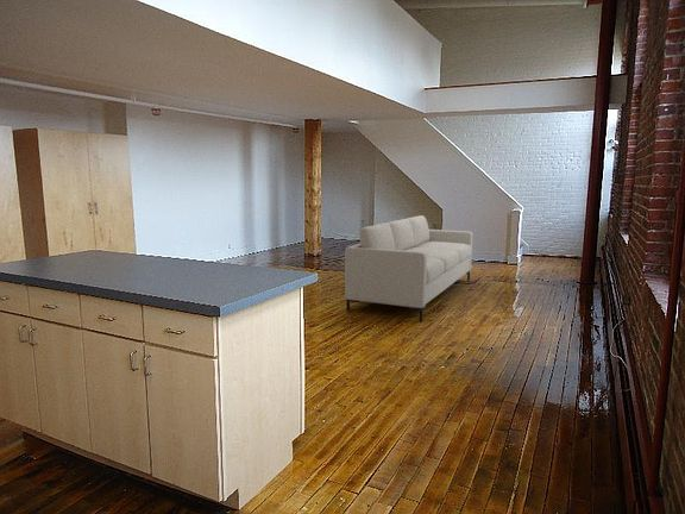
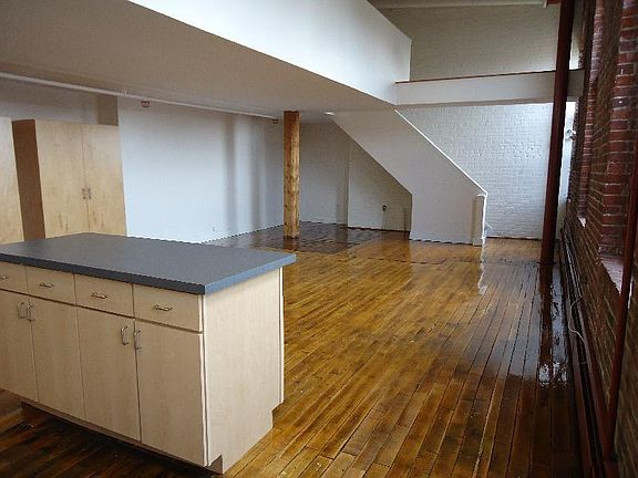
- sofa [344,214,473,322]
